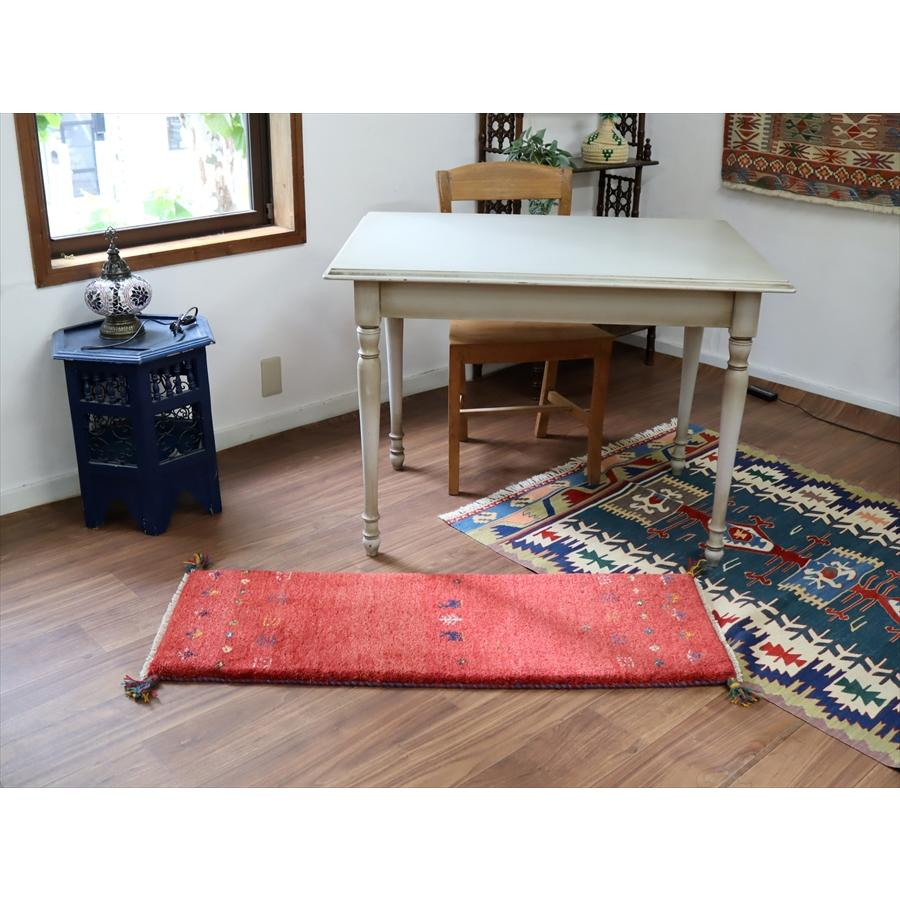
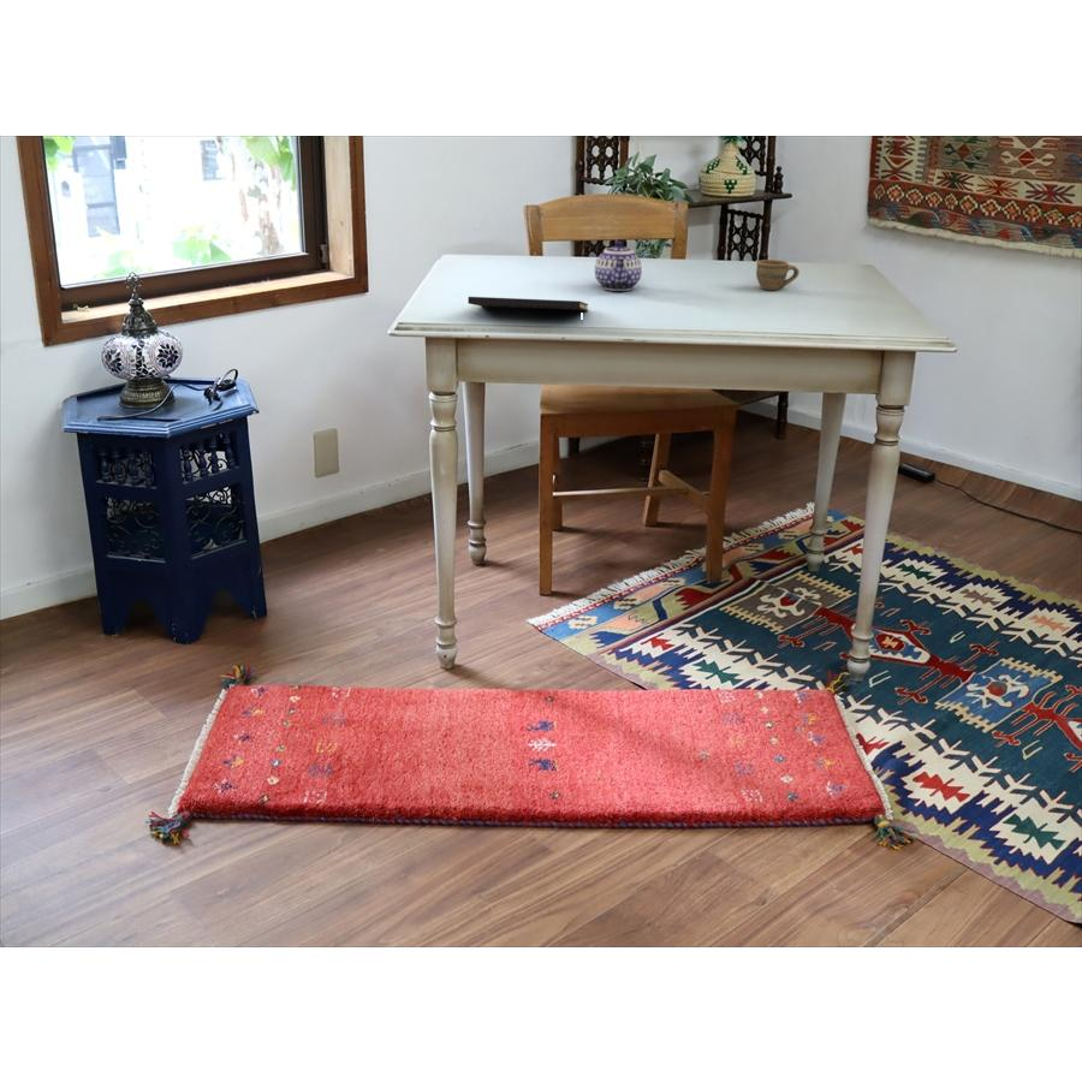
+ teapot [594,239,643,292]
+ notepad [466,296,589,325]
+ cup [755,258,801,291]
